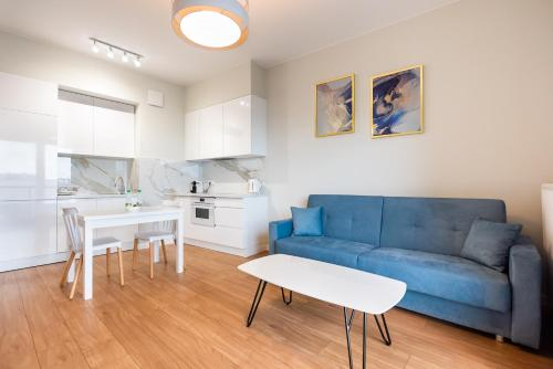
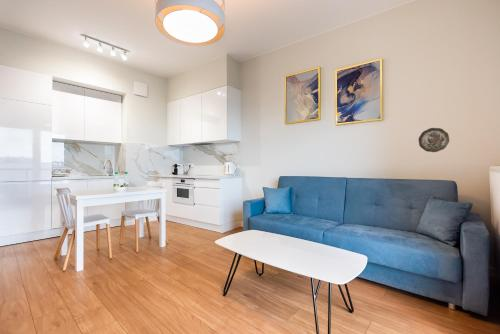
+ decorative plate [418,127,450,153]
